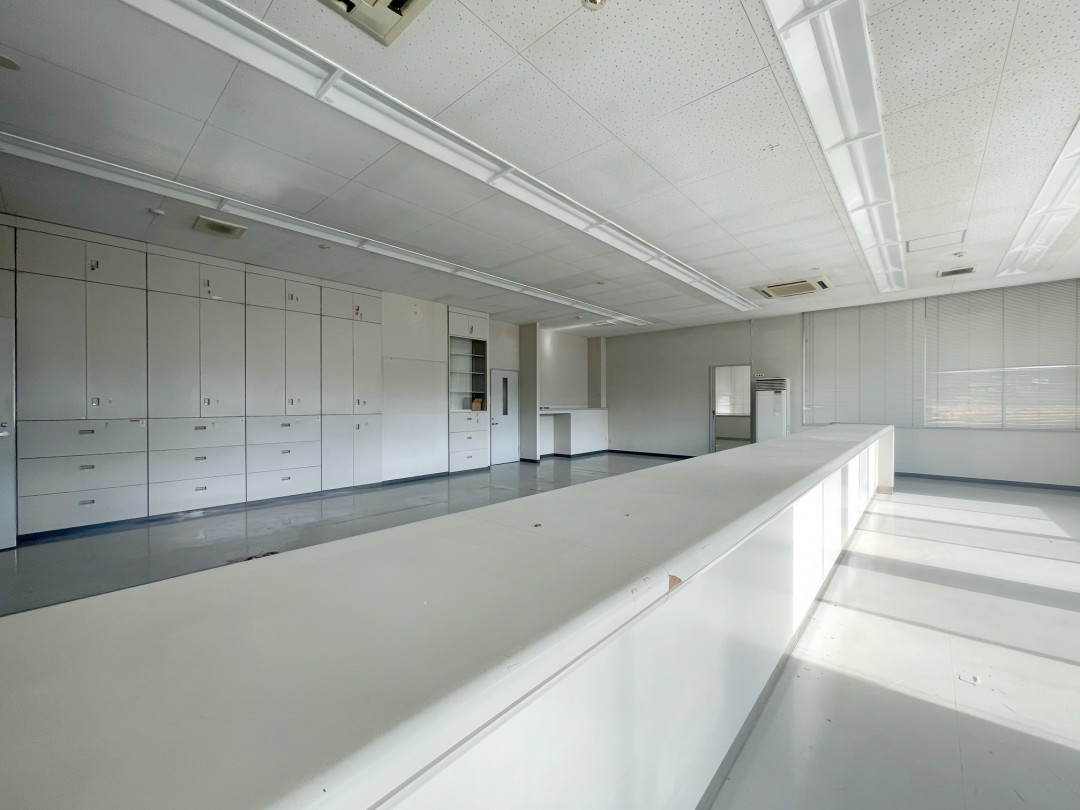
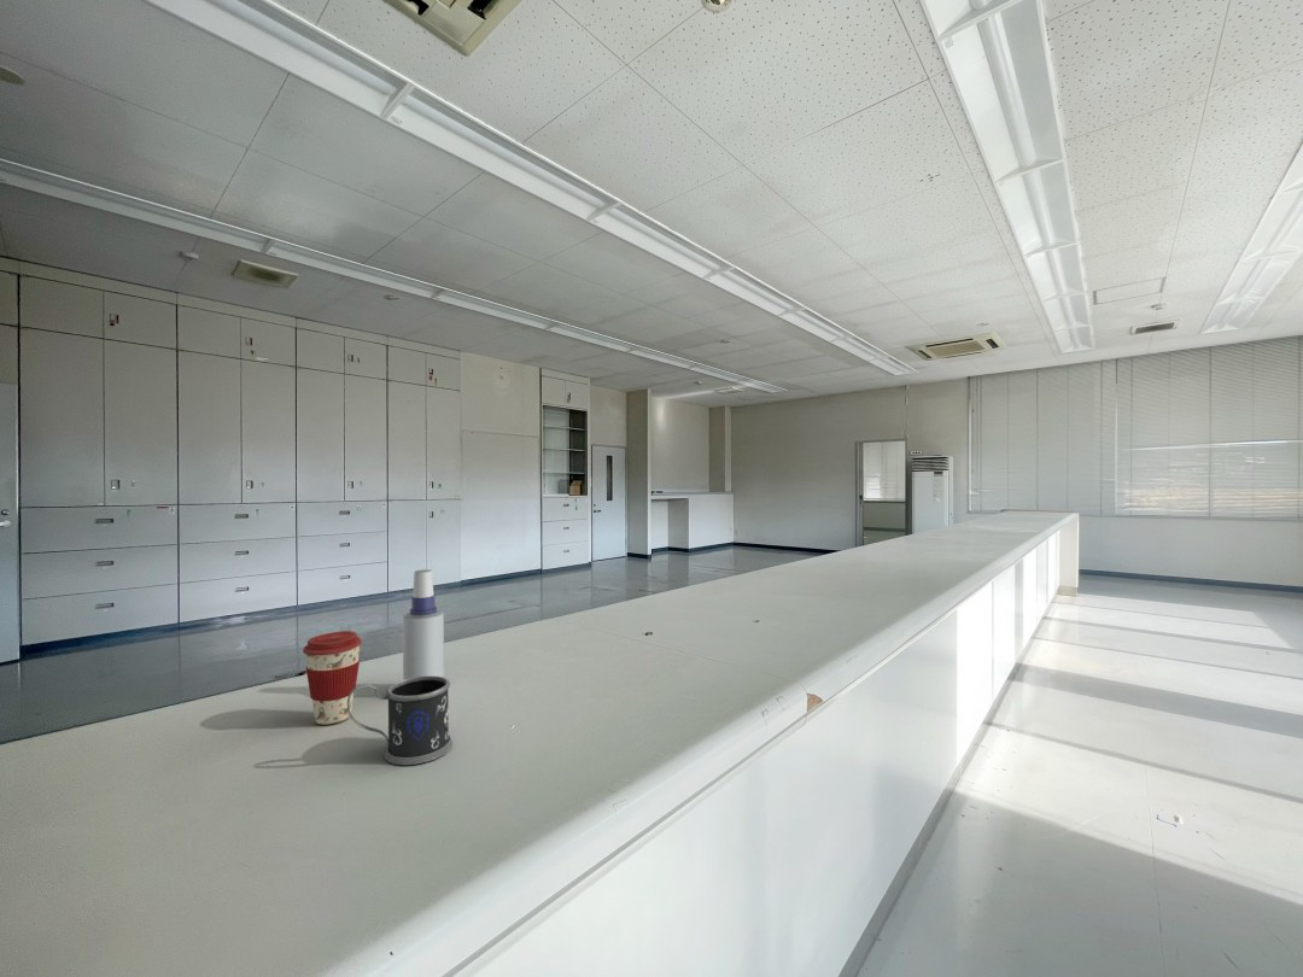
+ coffee cup [302,630,363,725]
+ spray bottle [402,568,445,680]
+ mug [347,675,454,766]
